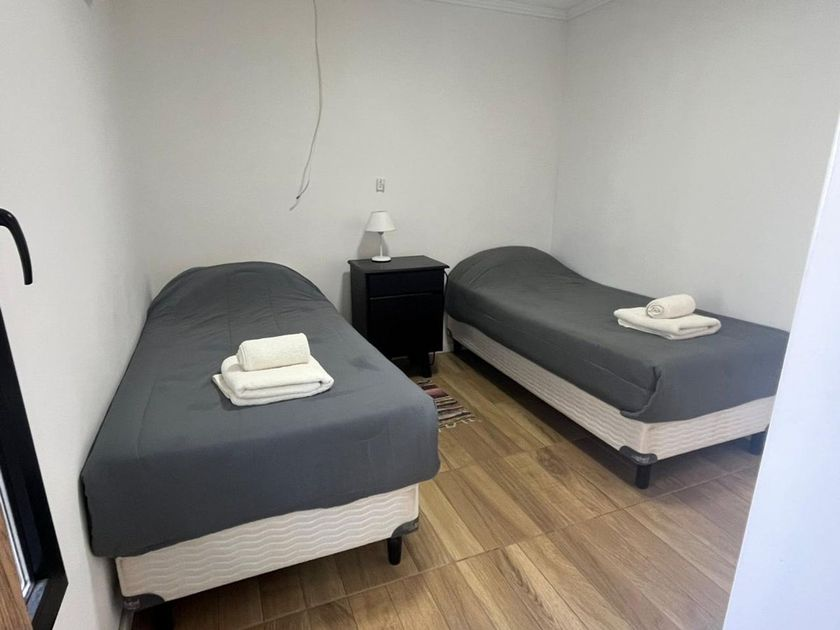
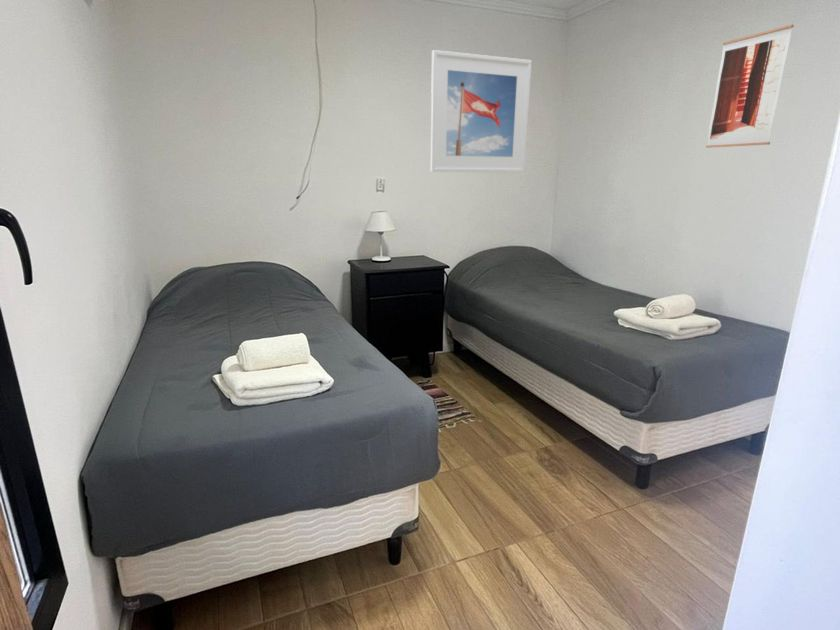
+ wall art [705,24,795,149]
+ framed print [430,49,533,173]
